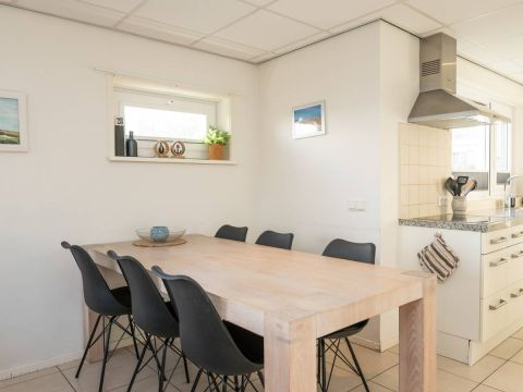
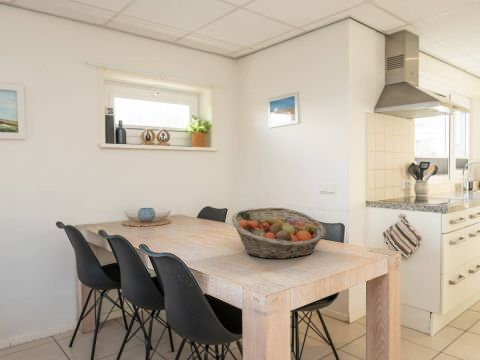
+ fruit basket [231,207,327,260]
